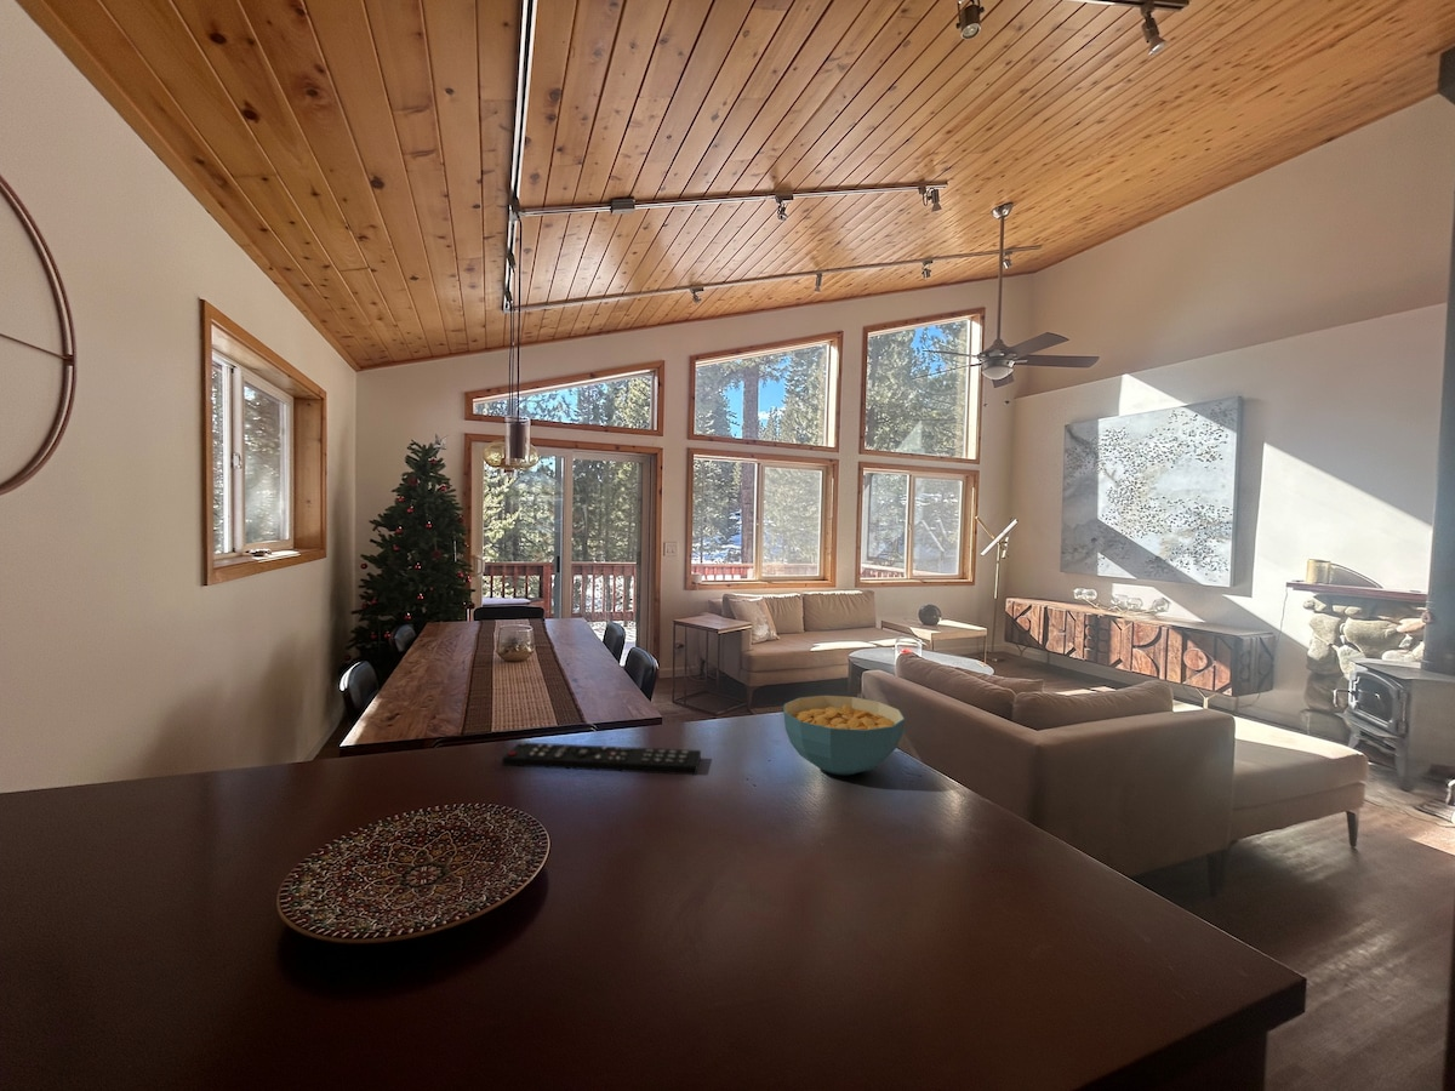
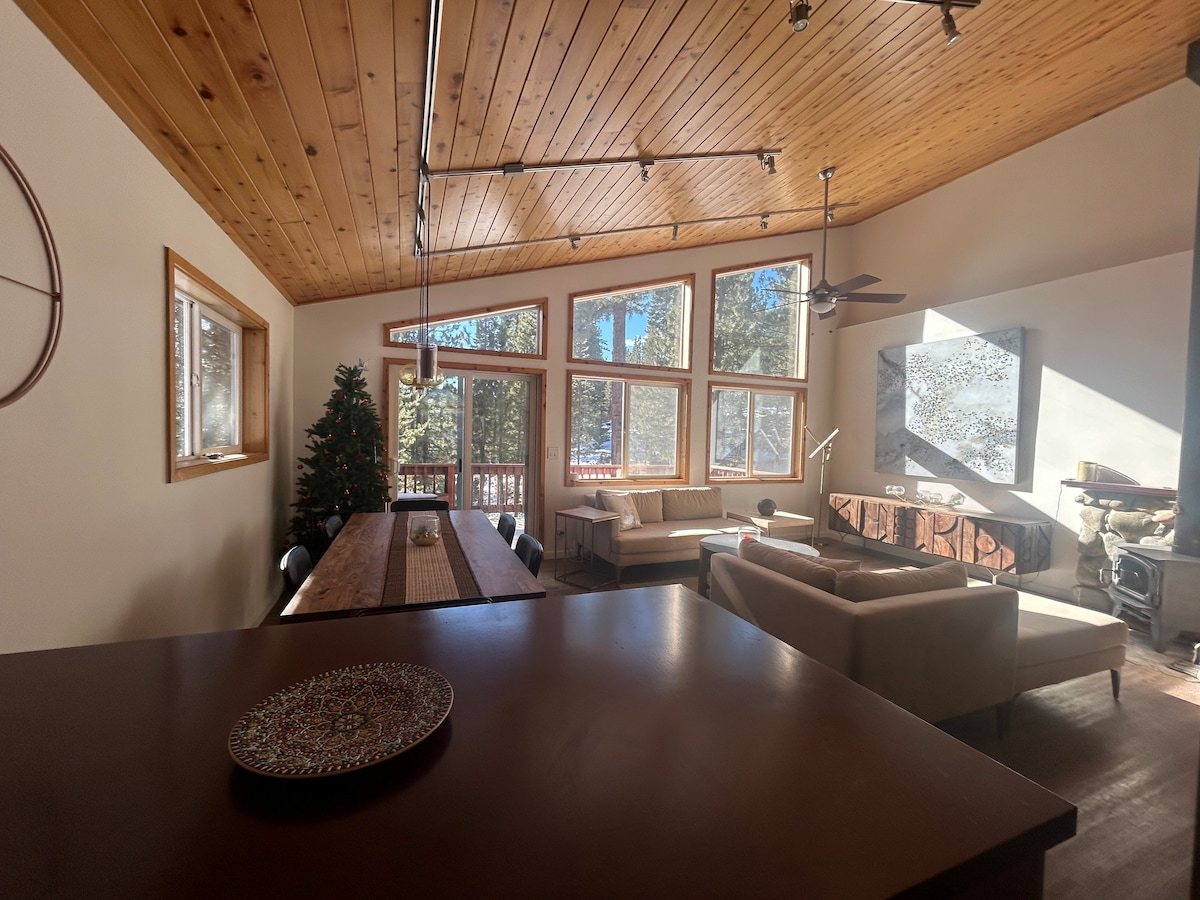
- cereal bowl [782,695,906,776]
- remote control [501,741,702,776]
